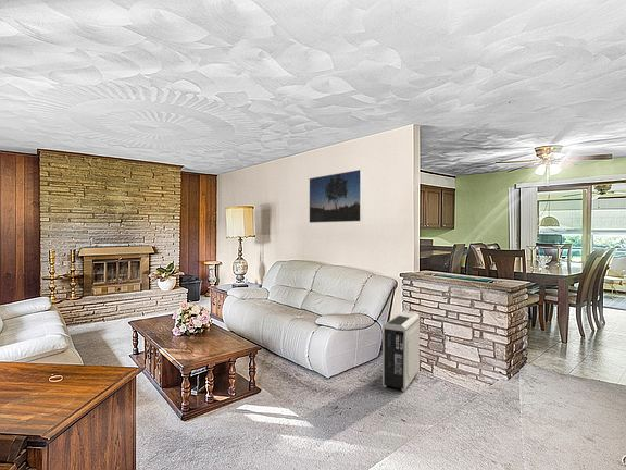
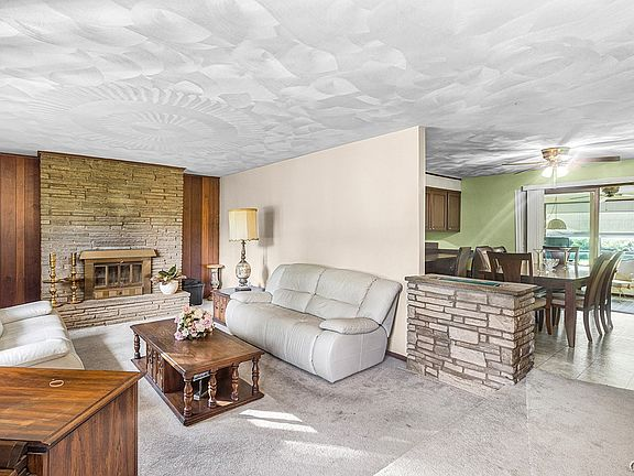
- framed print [309,169,363,224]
- air purifier [381,310,421,393]
